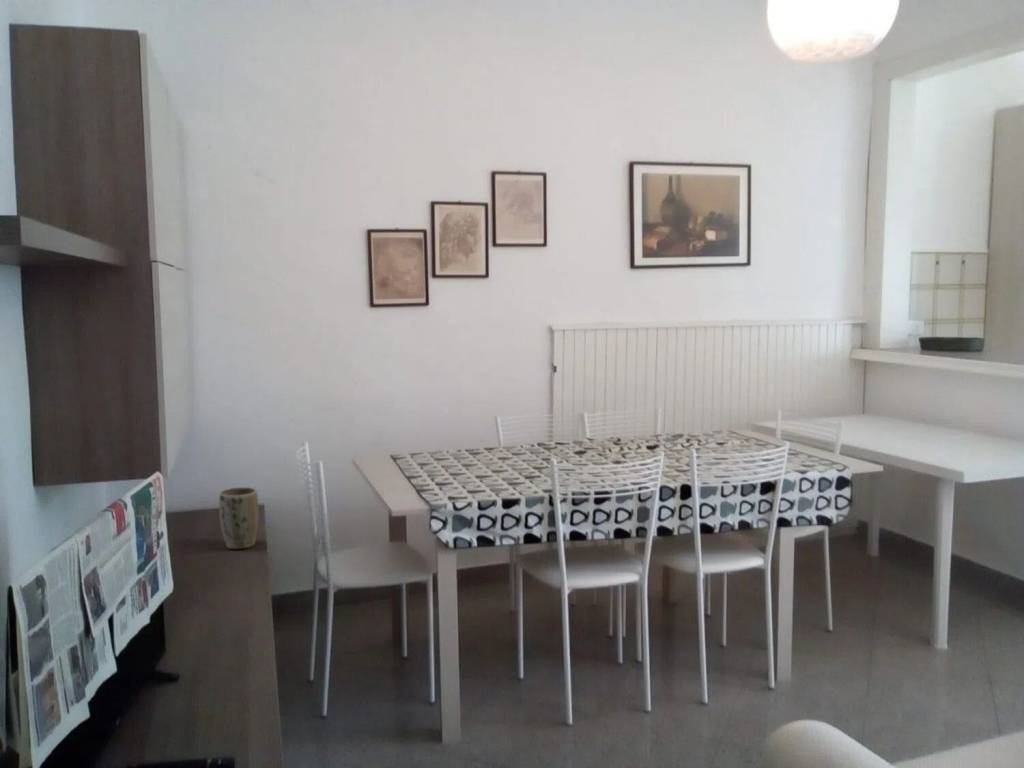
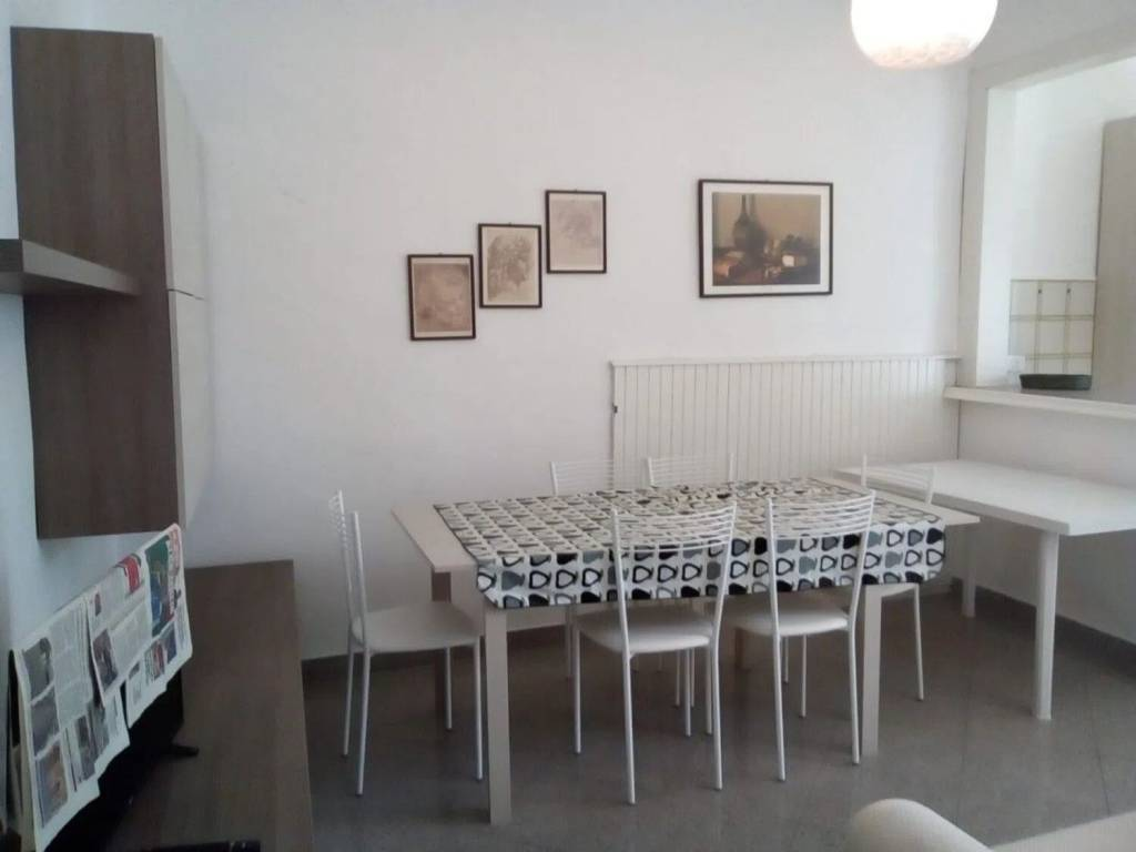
- plant pot [218,486,260,550]
